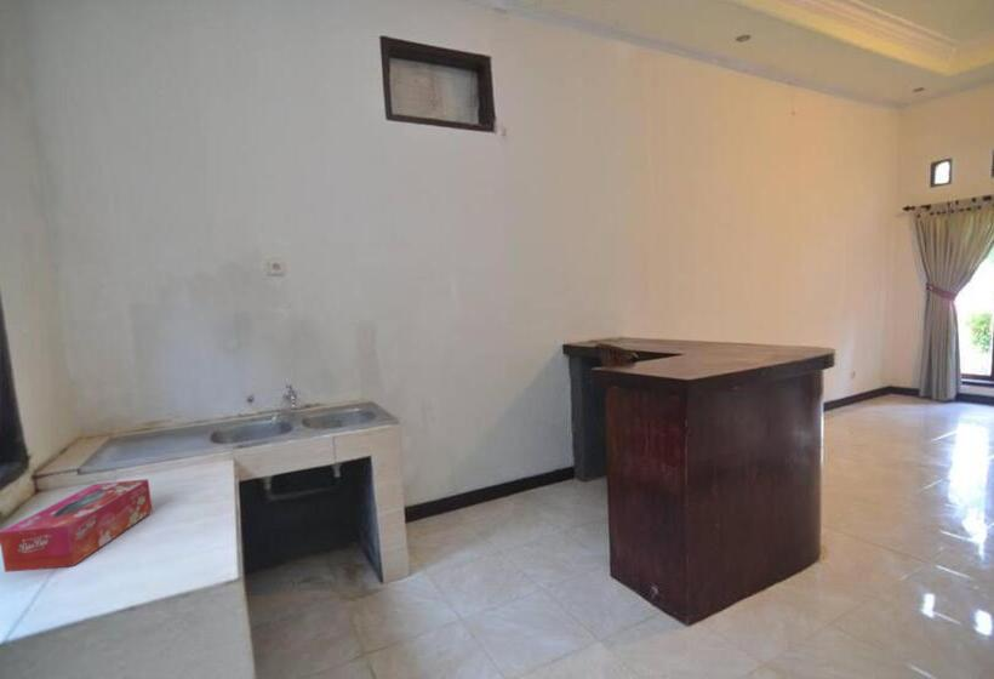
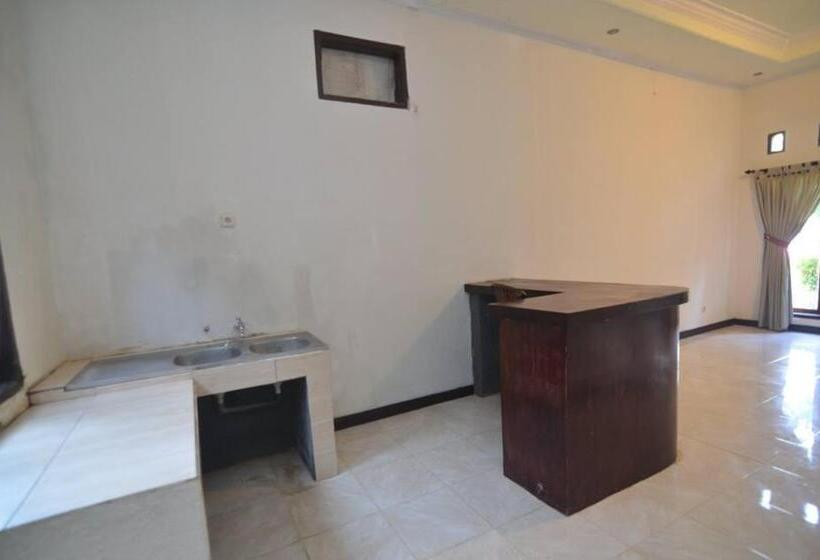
- tissue box [0,478,154,574]
